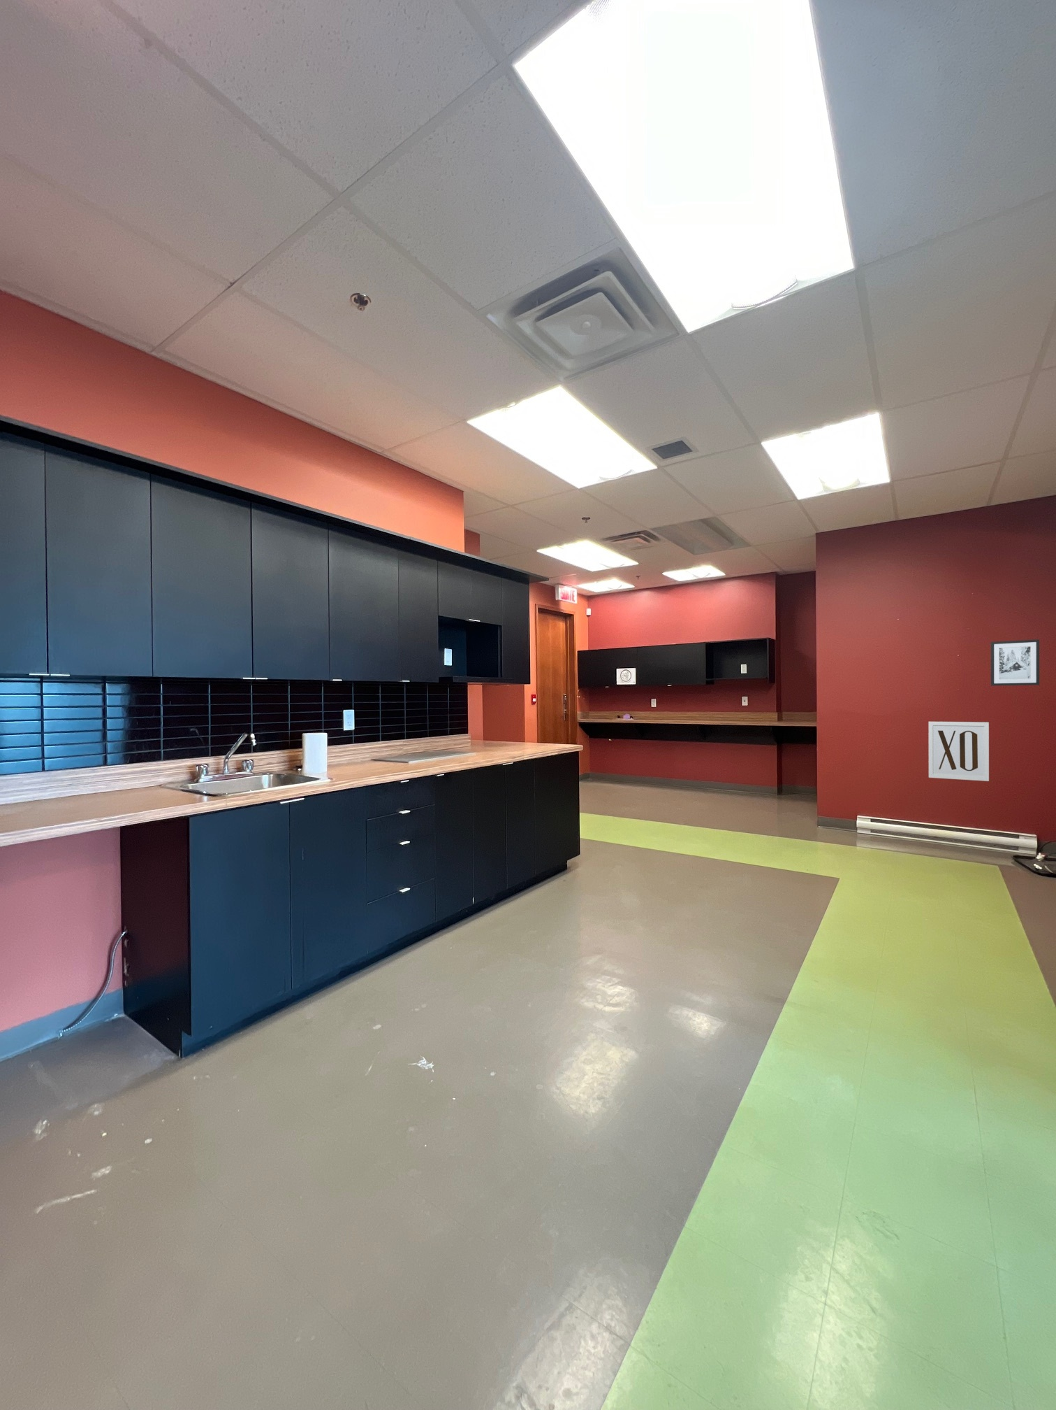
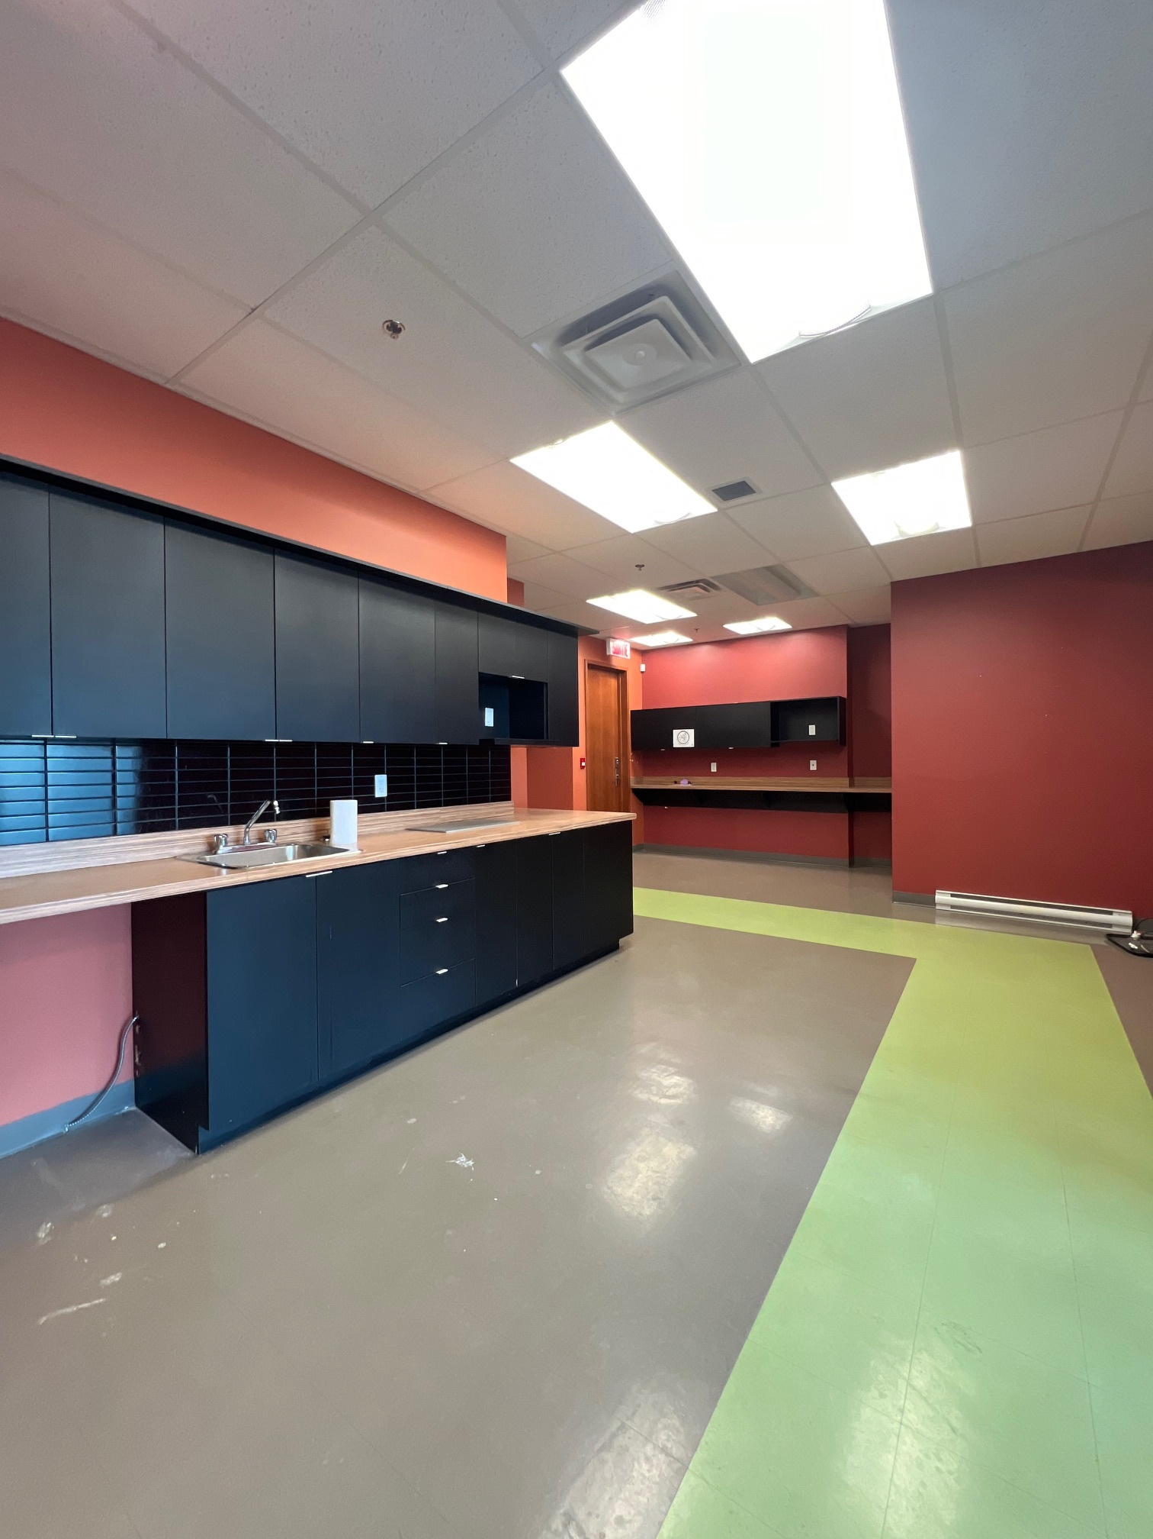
- wall art [991,638,1040,687]
- wall art [928,721,989,782]
